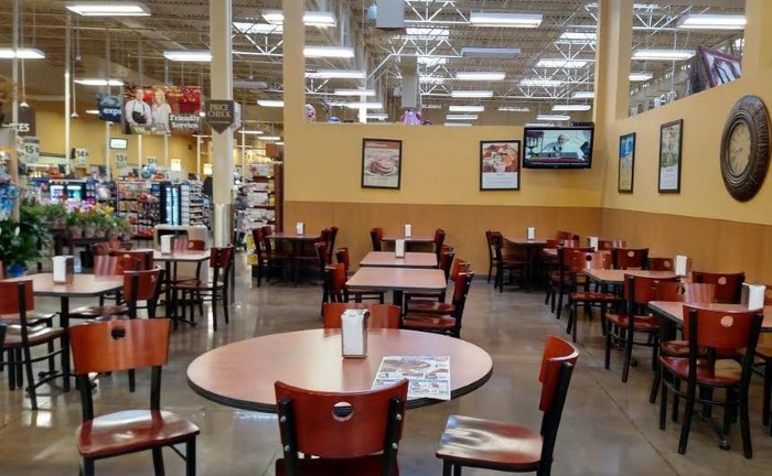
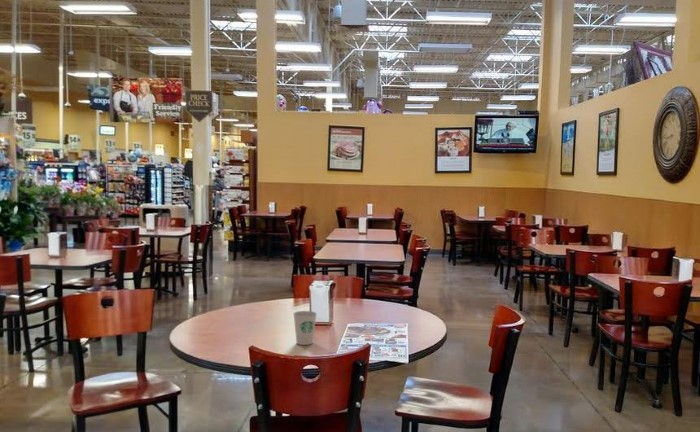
+ paper cup [292,310,318,346]
